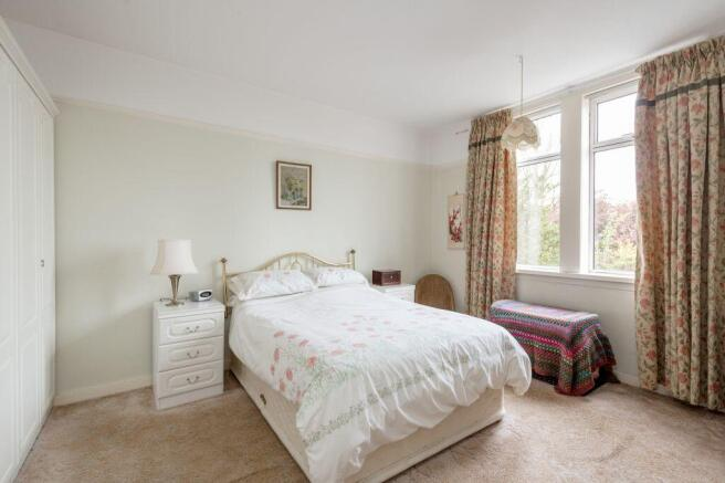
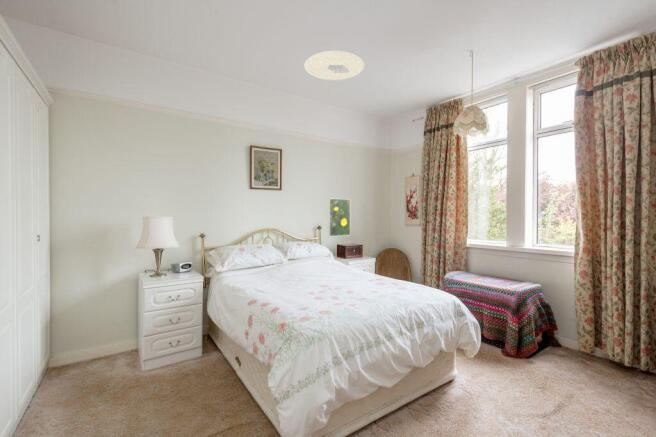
+ ceiling light [304,50,365,81]
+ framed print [327,197,351,237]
